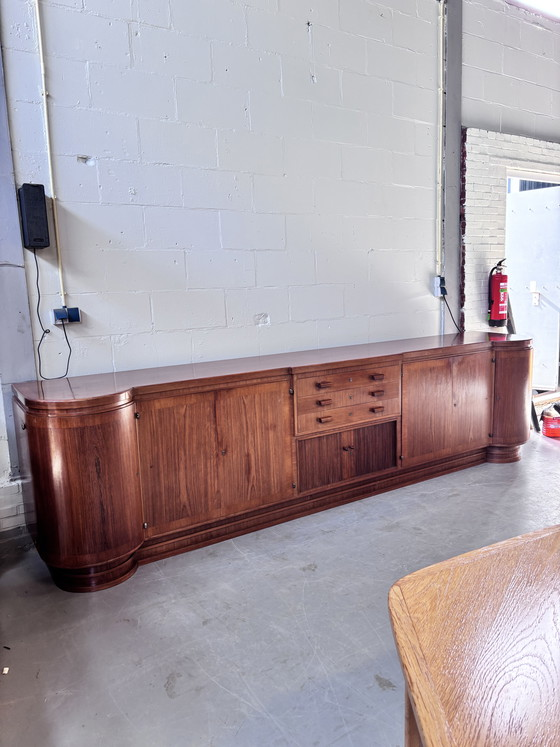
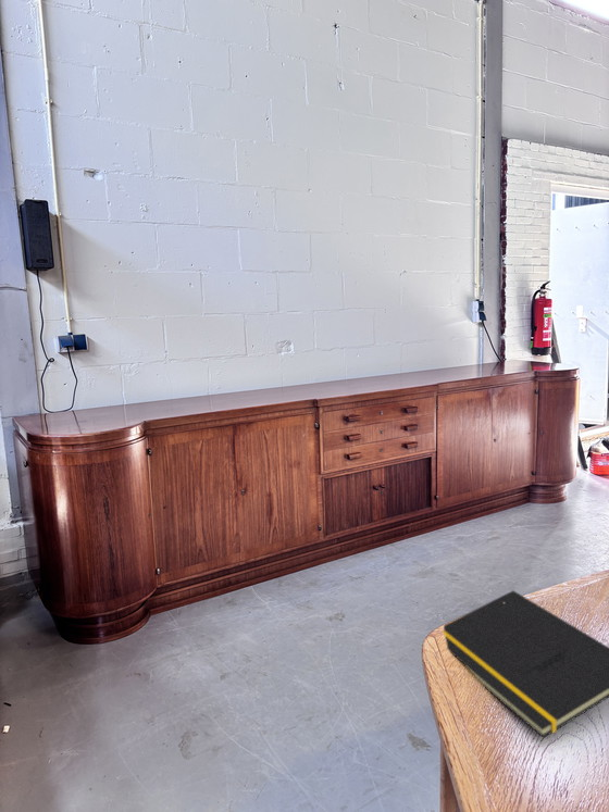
+ notepad [442,589,609,739]
